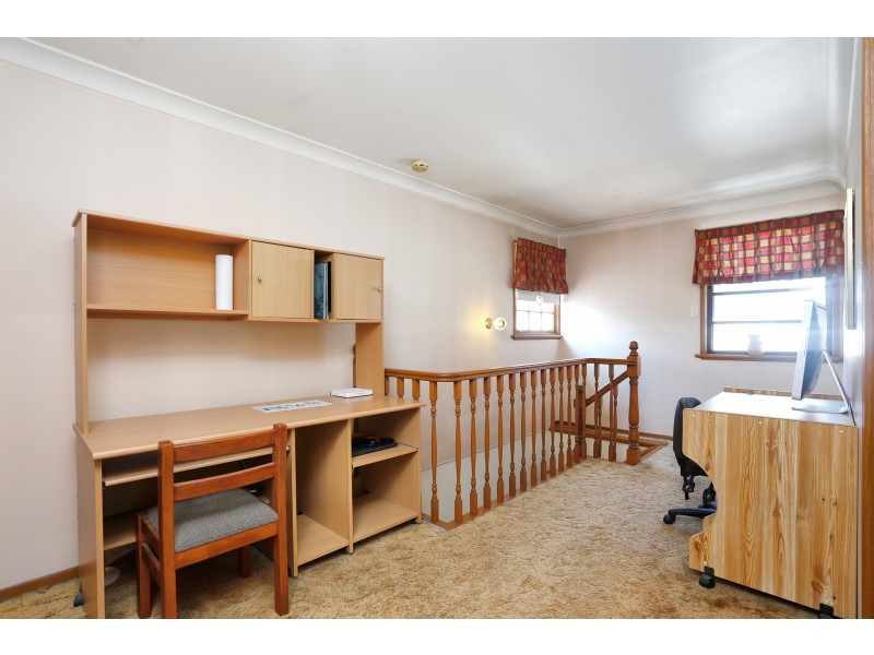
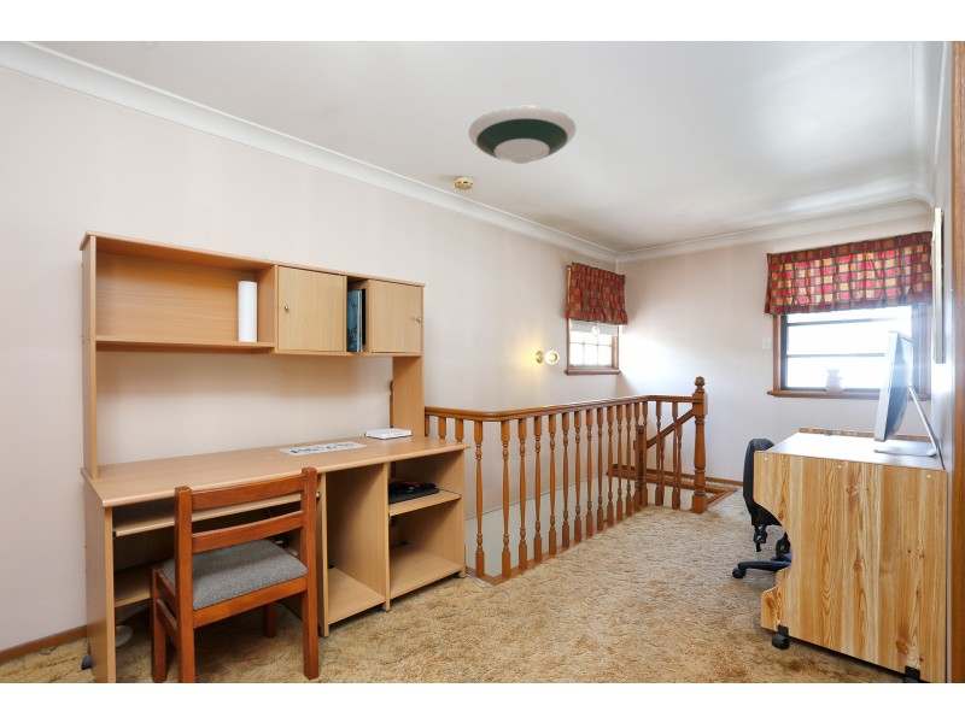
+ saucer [467,105,577,165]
